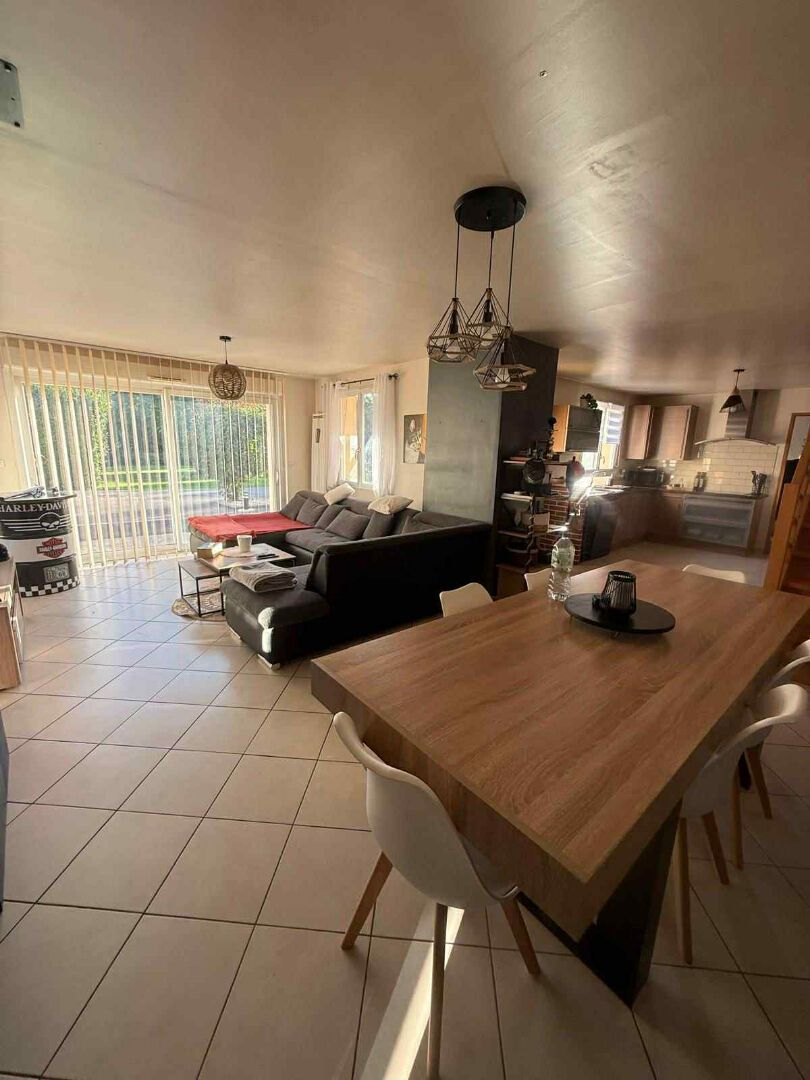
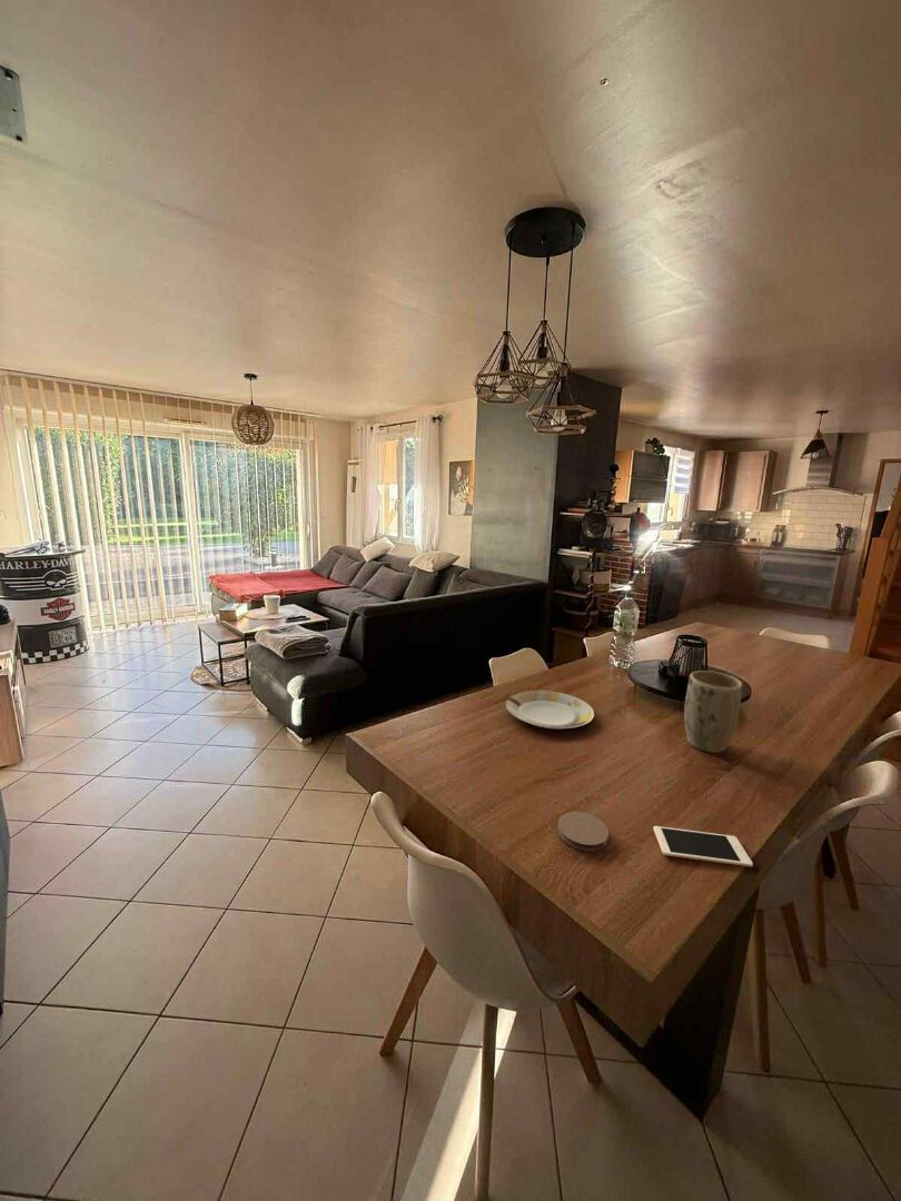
+ coaster [556,811,610,852]
+ plate [505,689,595,731]
+ plant pot [683,669,743,754]
+ cell phone [652,825,754,869]
